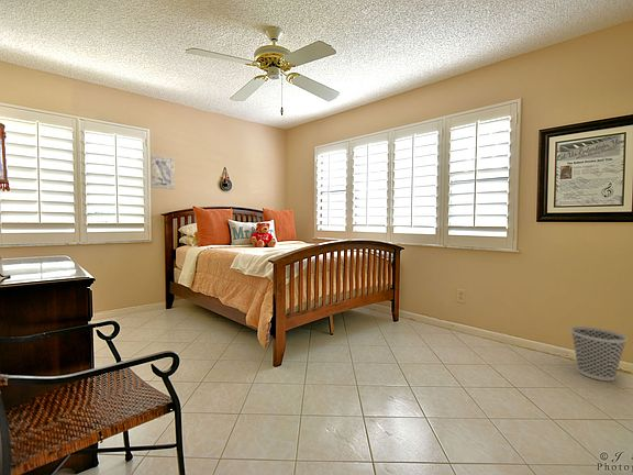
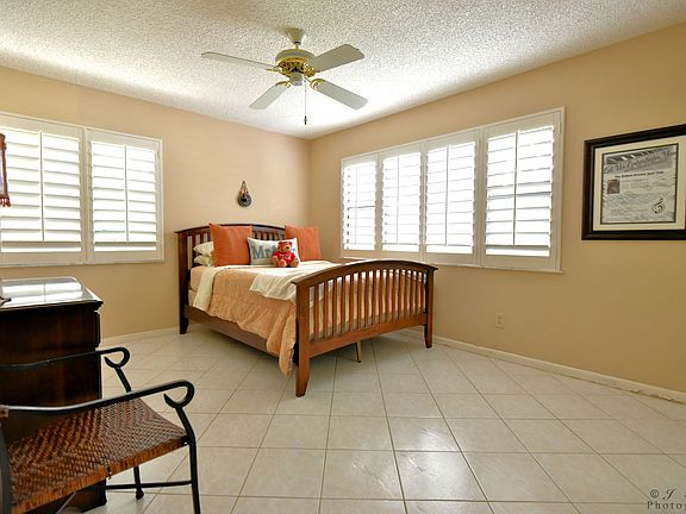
- wastebasket [569,325,629,382]
- wall art [151,154,176,190]
